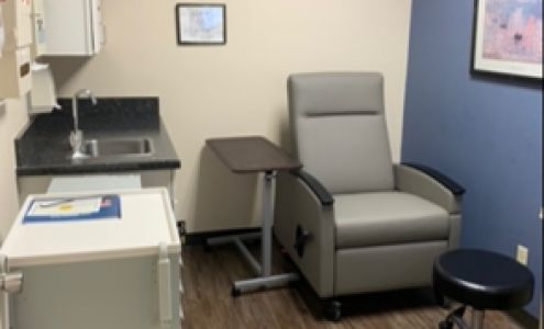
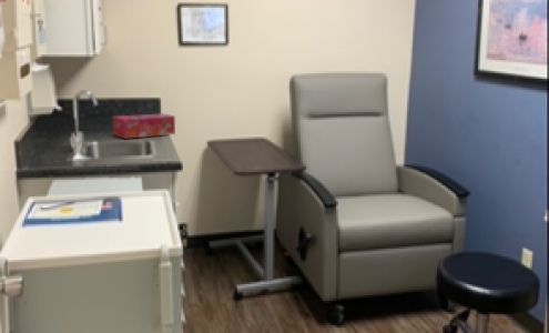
+ tissue box [112,112,176,140]
